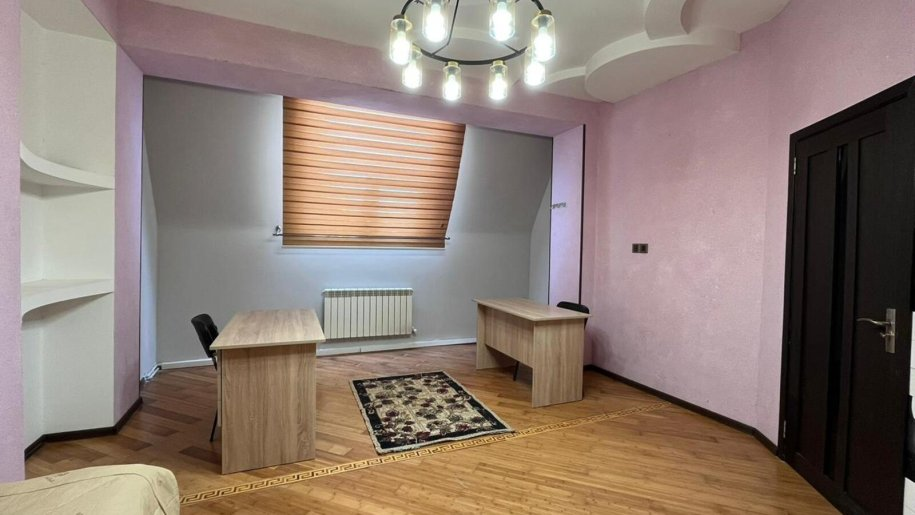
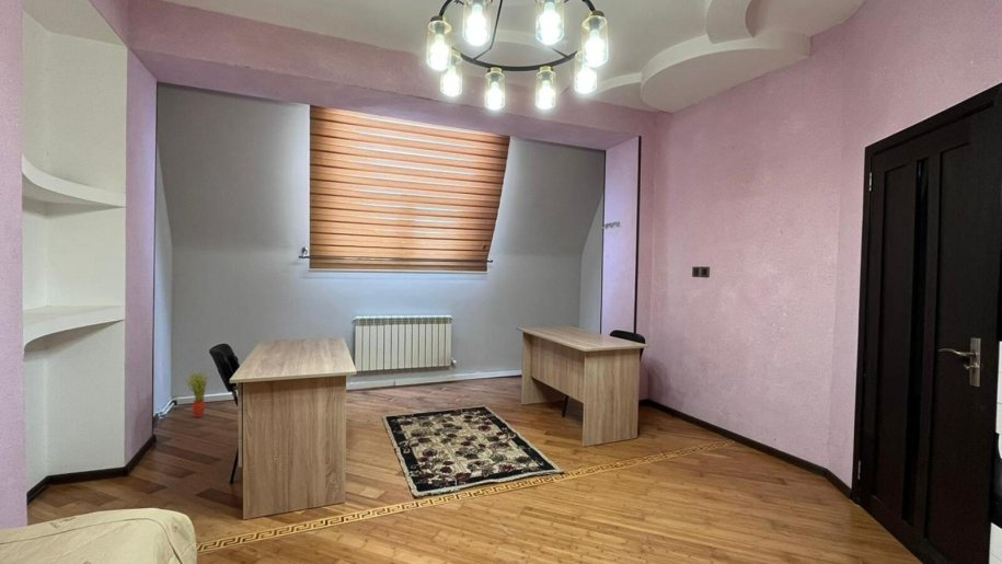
+ potted plant [186,369,211,418]
